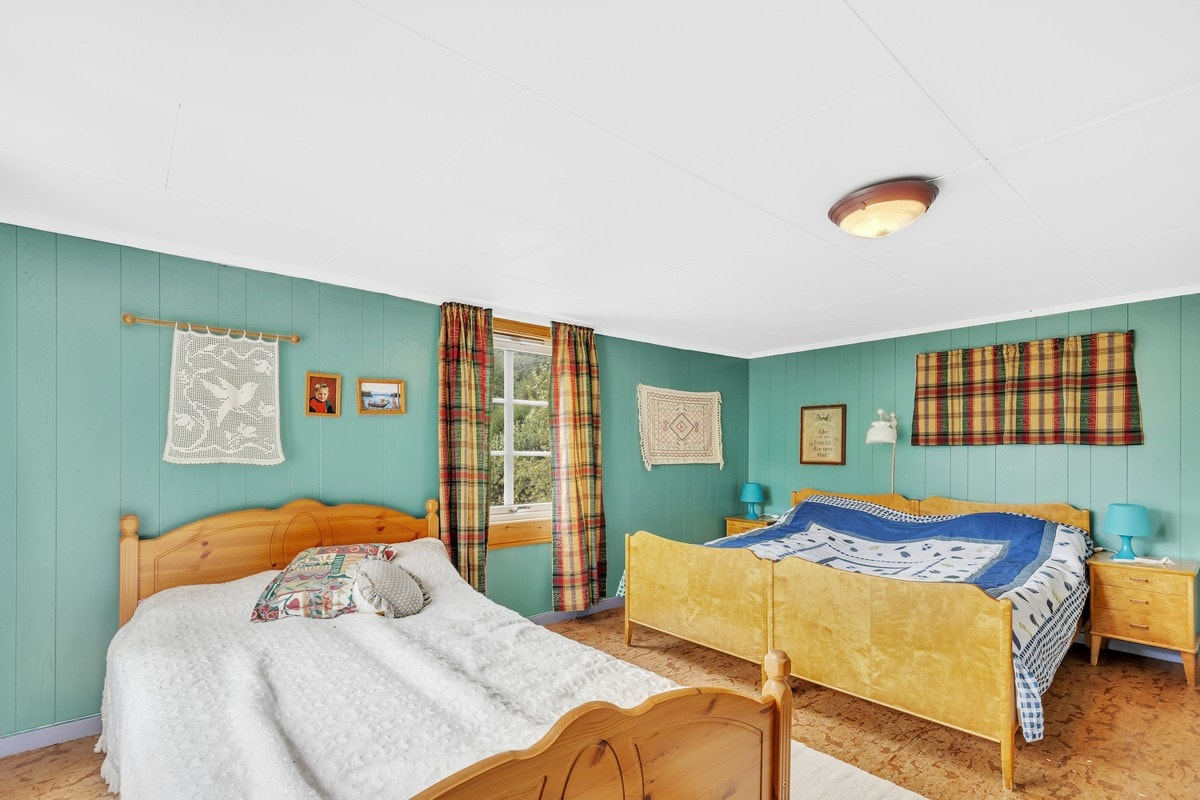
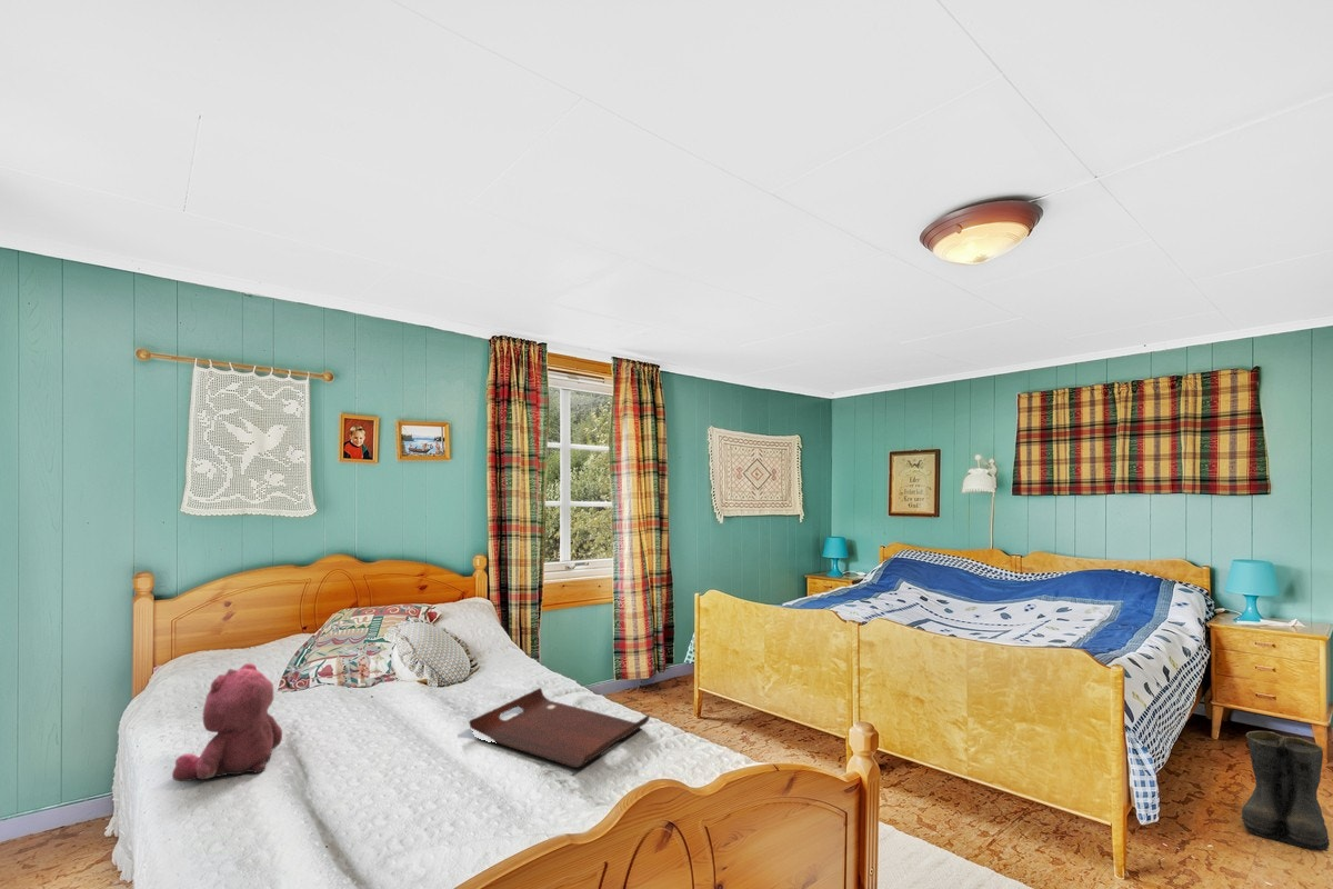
+ teddy bear [171,662,283,782]
+ serving tray [468,687,651,769]
+ boots [1241,730,1331,852]
